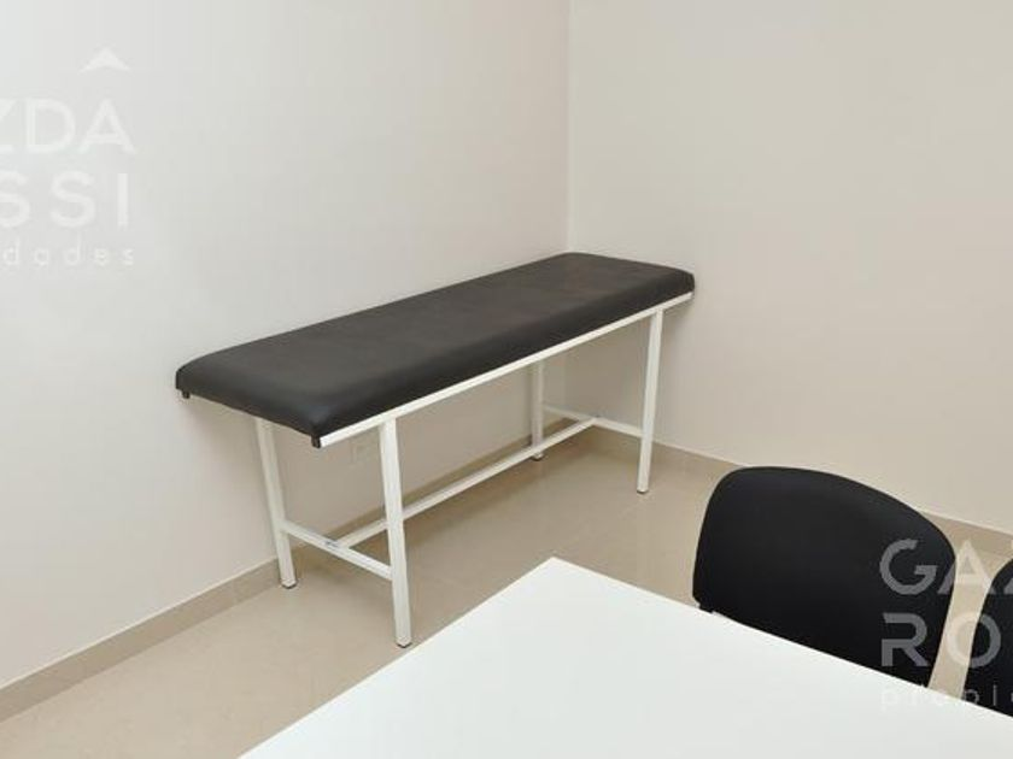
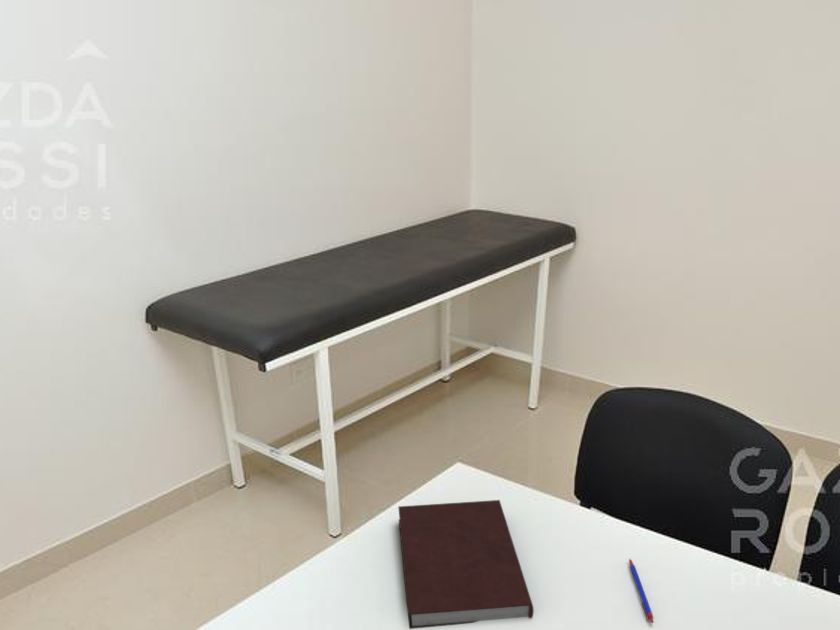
+ pen [628,557,655,624]
+ notebook [397,499,535,630]
